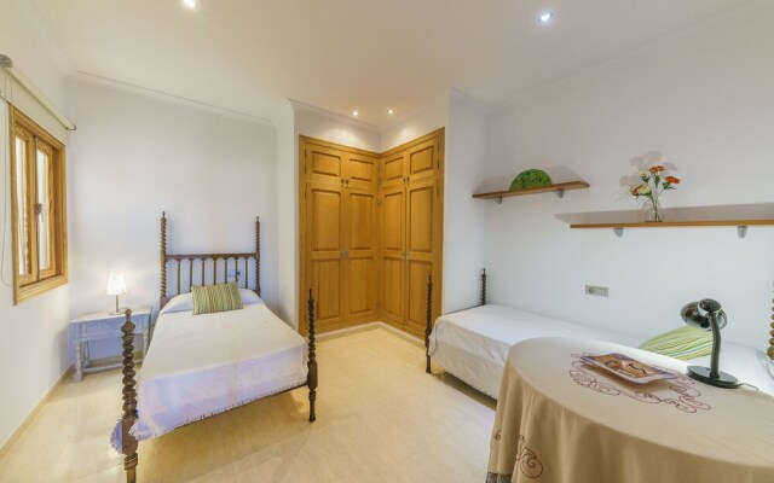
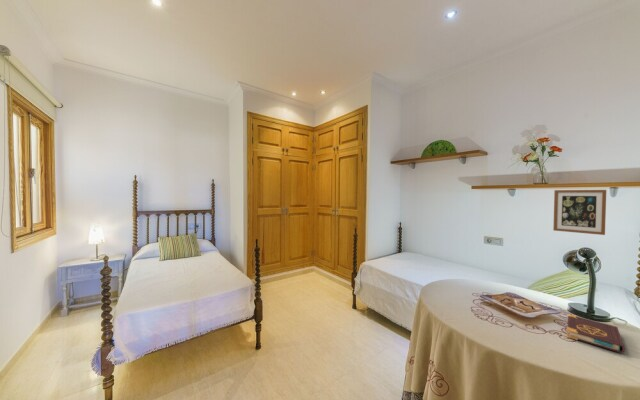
+ book [565,313,626,354]
+ wall art [552,189,607,236]
